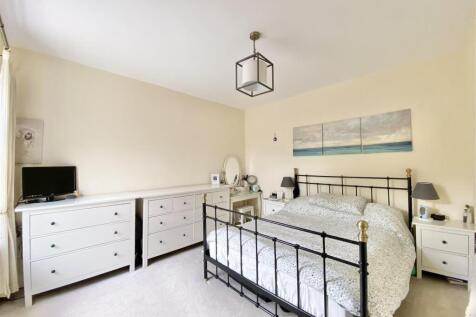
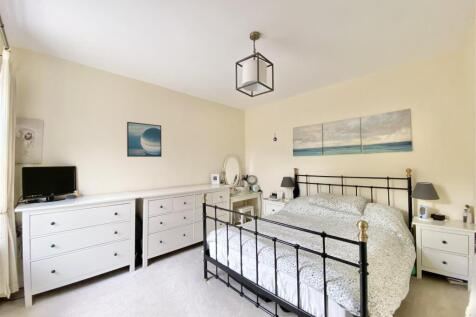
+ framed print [126,121,163,158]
